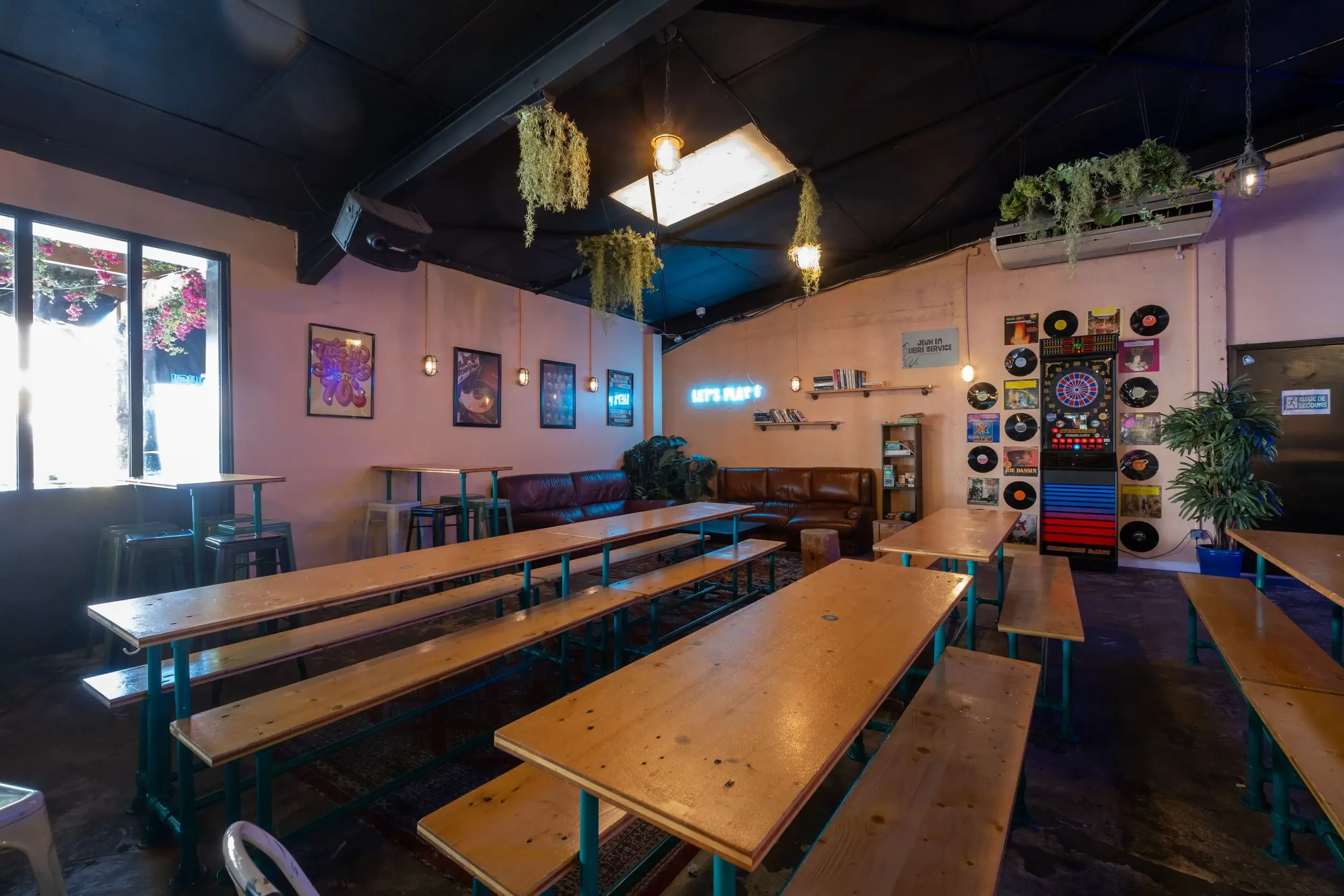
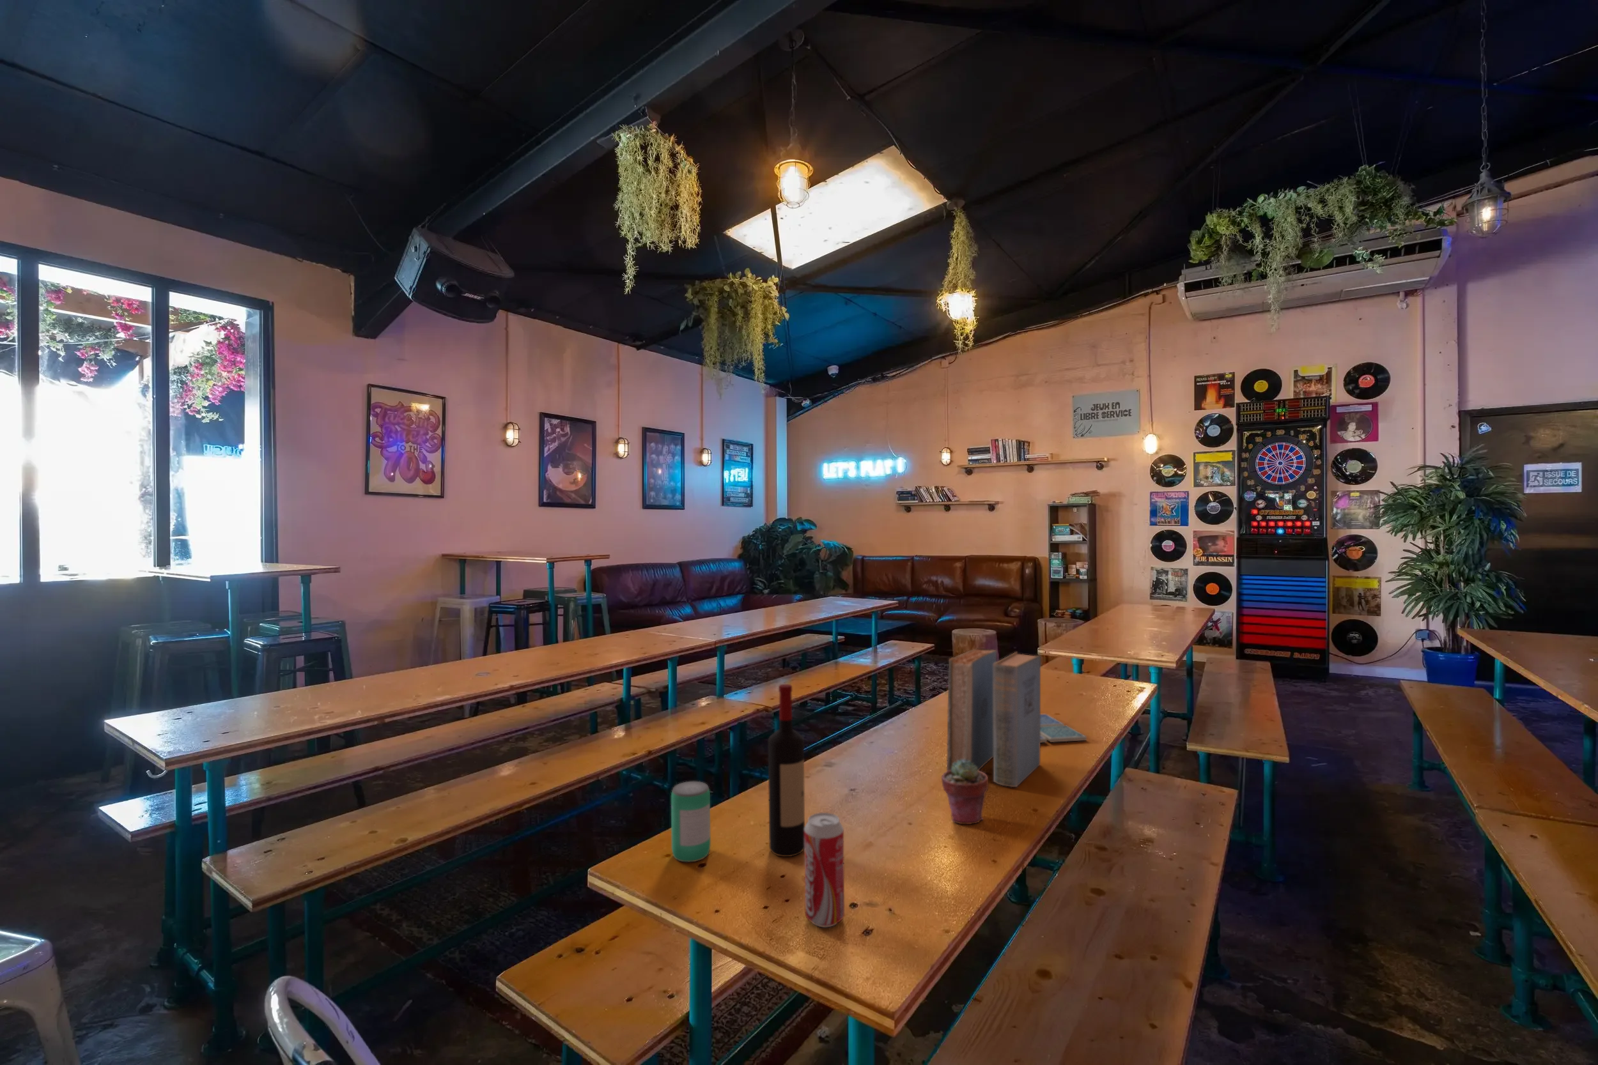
+ beverage can [804,812,845,927]
+ beverage can [671,781,711,863]
+ wine bottle [768,683,805,857]
+ book [946,647,1042,788]
+ drink coaster [1040,713,1087,743]
+ potted succulent [940,760,989,825]
